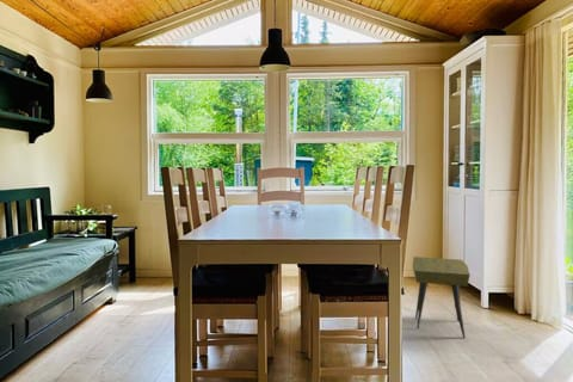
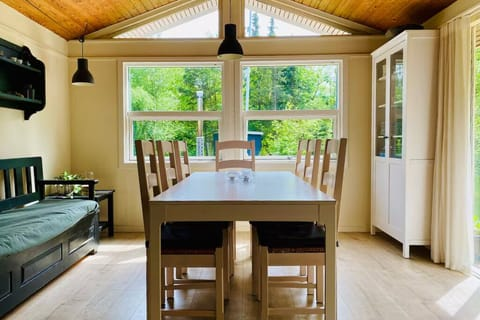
- side table [411,255,472,339]
